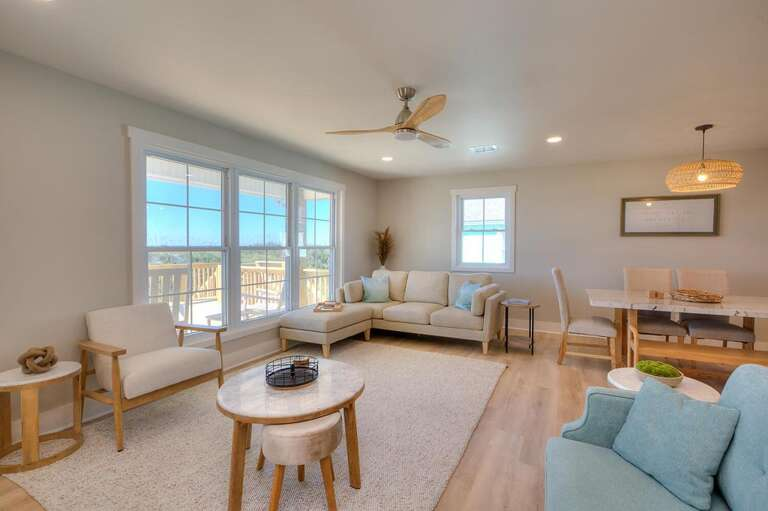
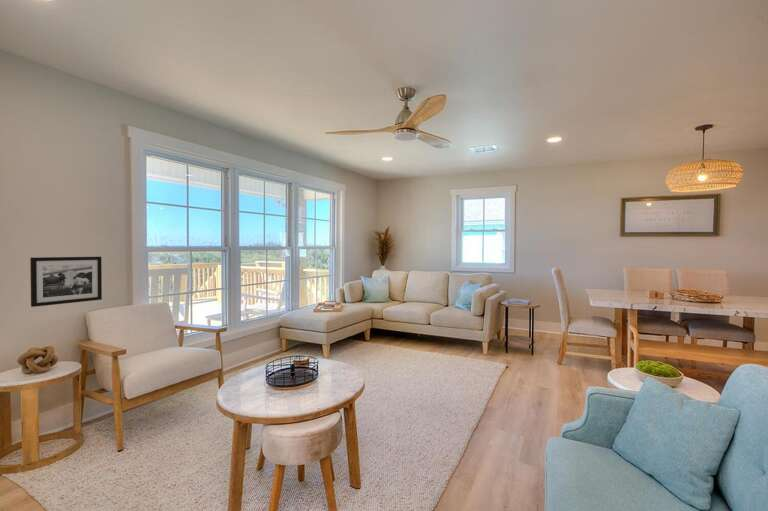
+ picture frame [29,256,103,308]
